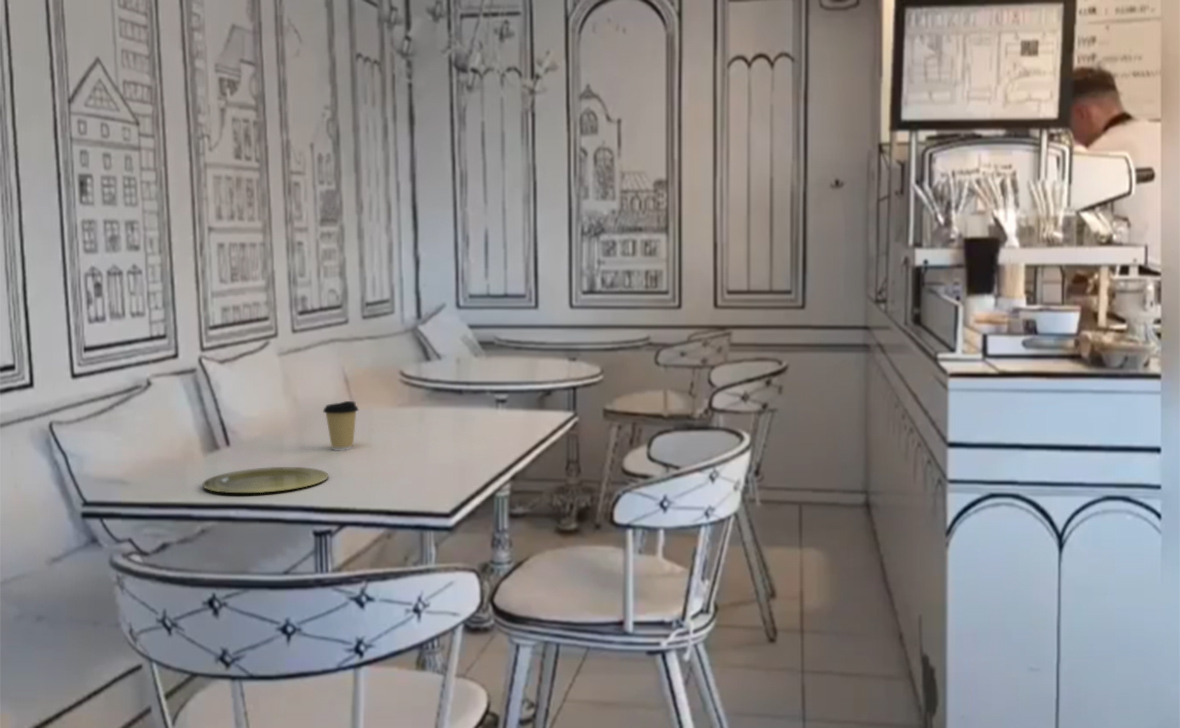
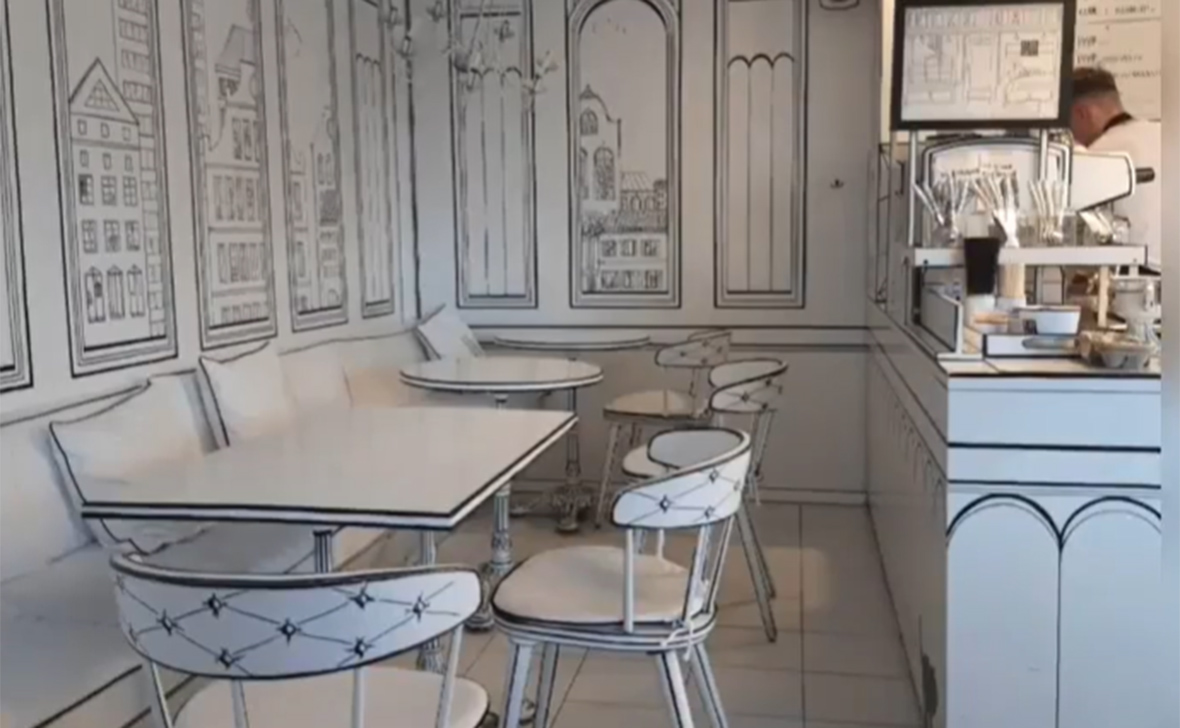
- plate [201,466,329,494]
- coffee cup [322,400,360,452]
